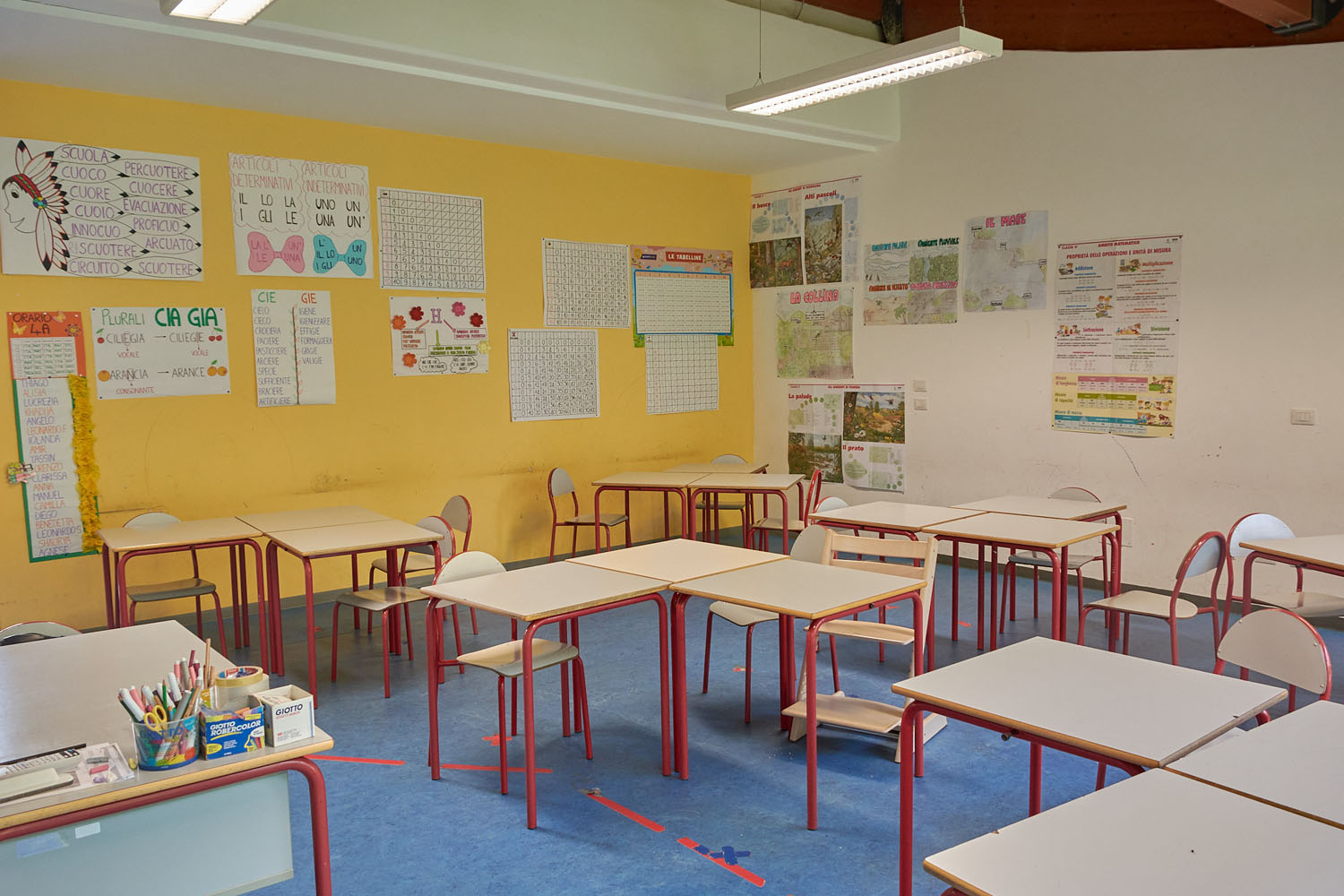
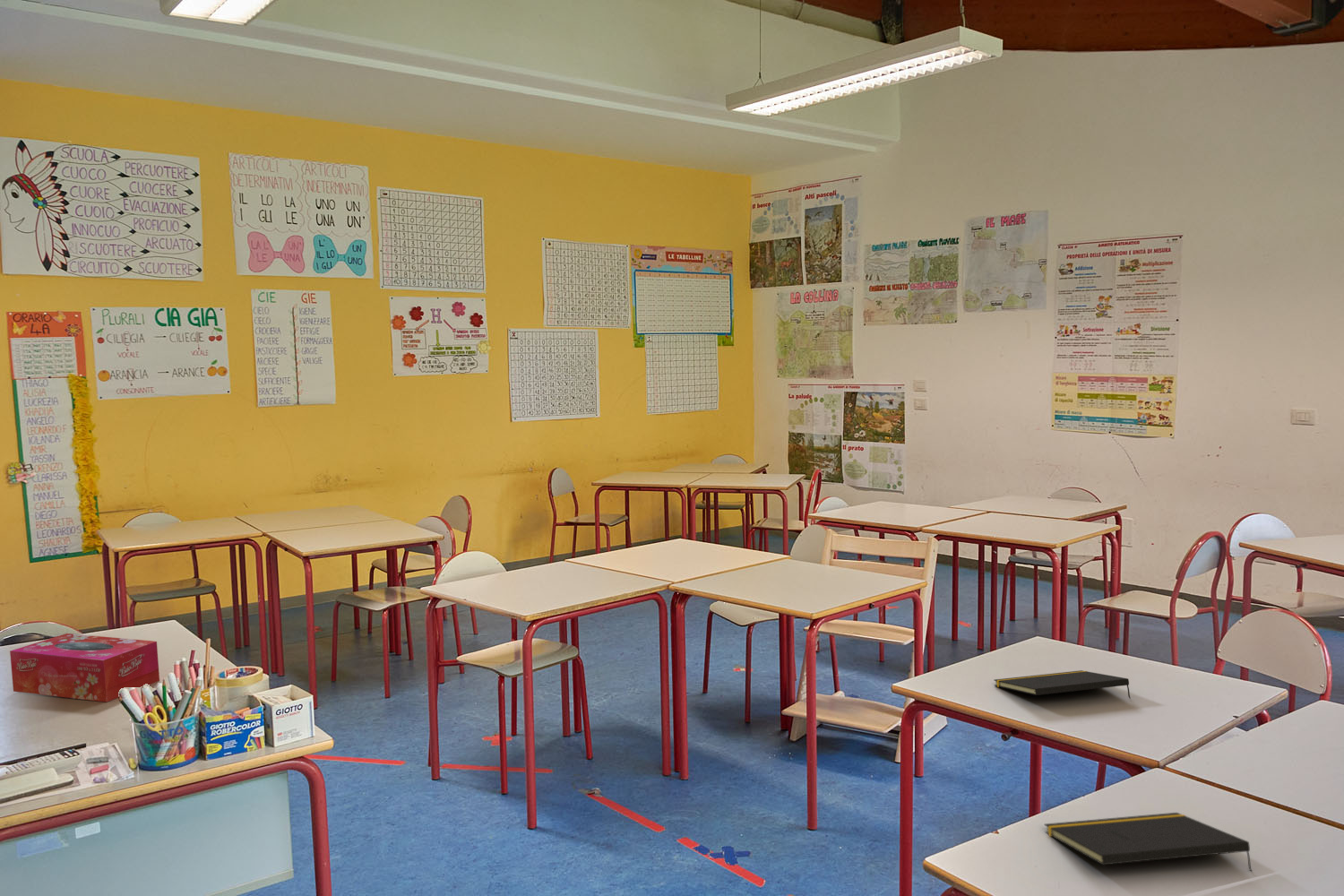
+ tissue box [9,633,160,703]
+ notepad [993,669,1132,700]
+ notepad [1044,812,1253,872]
